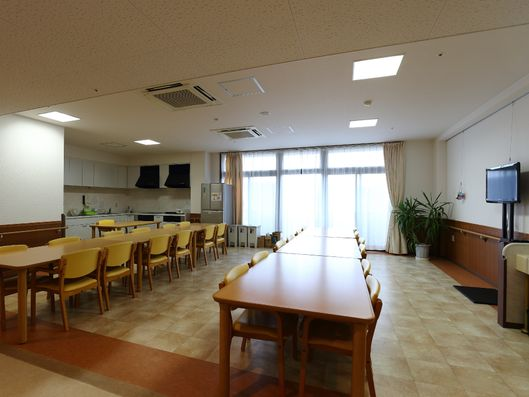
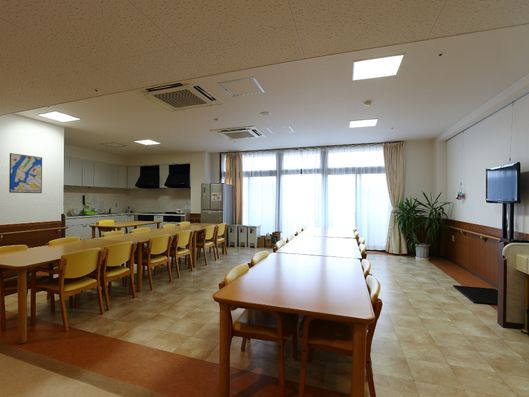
+ wall art [8,152,43,194]
